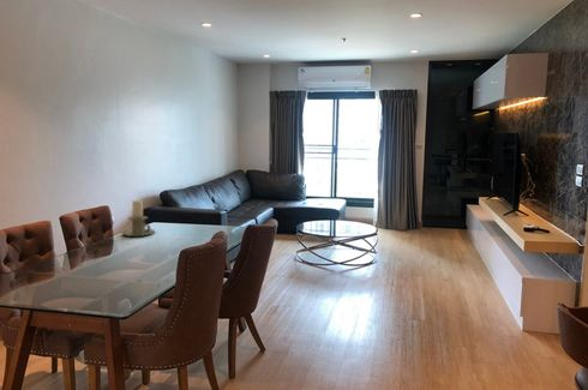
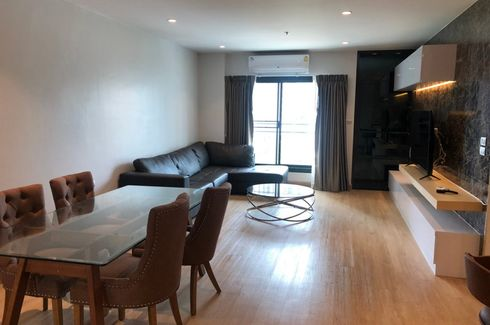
- candle holder [121,199,156,238]
